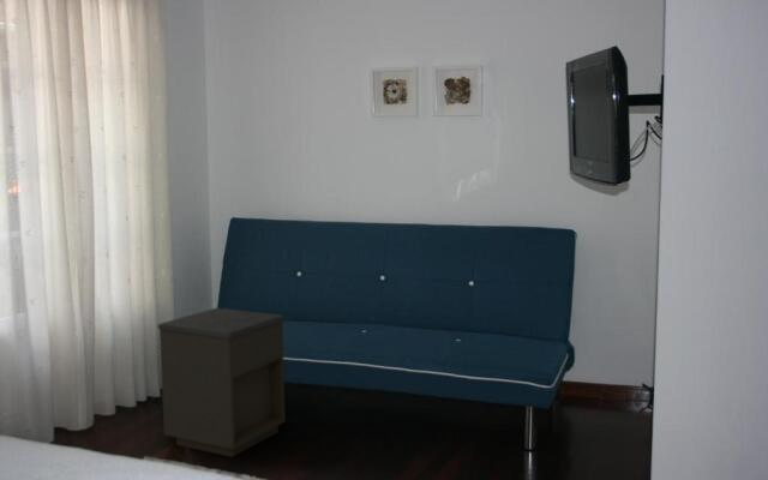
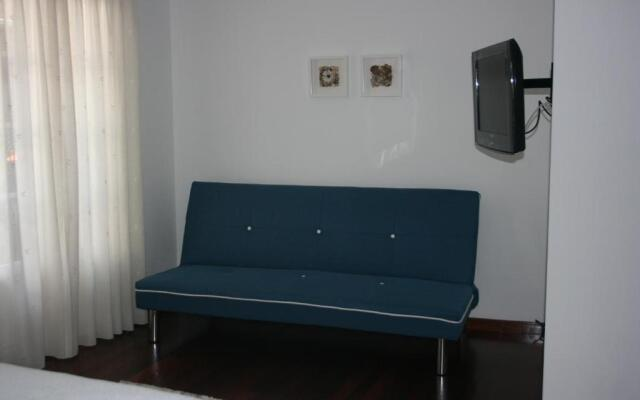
- nightstand [157,307,287,458]
